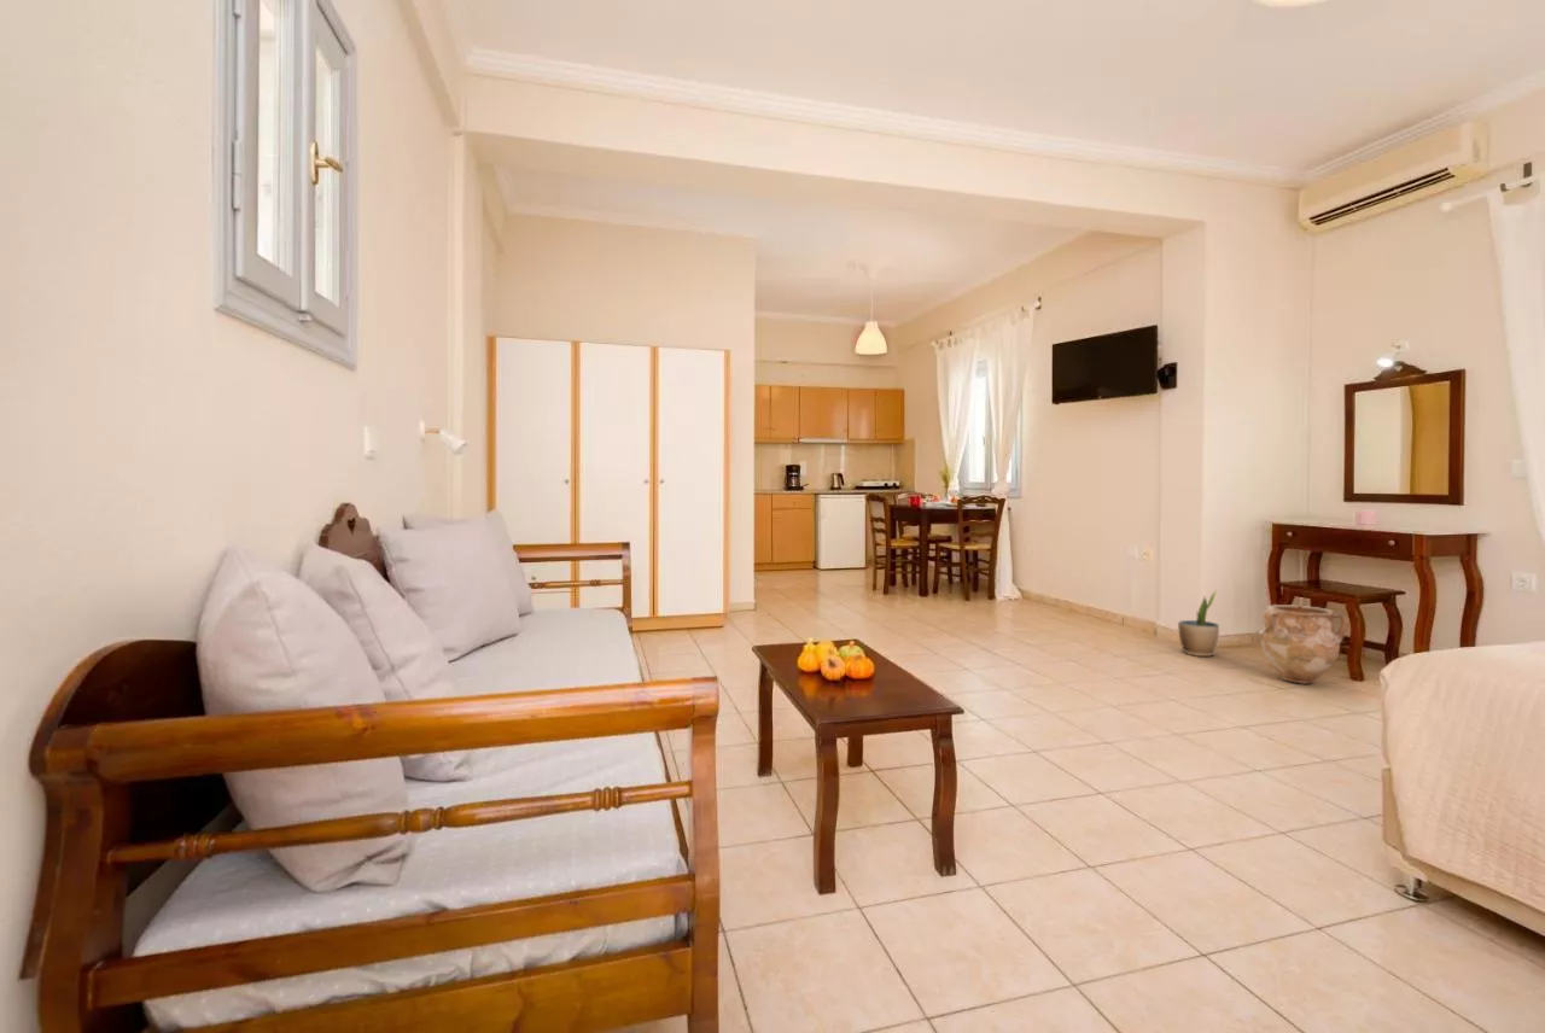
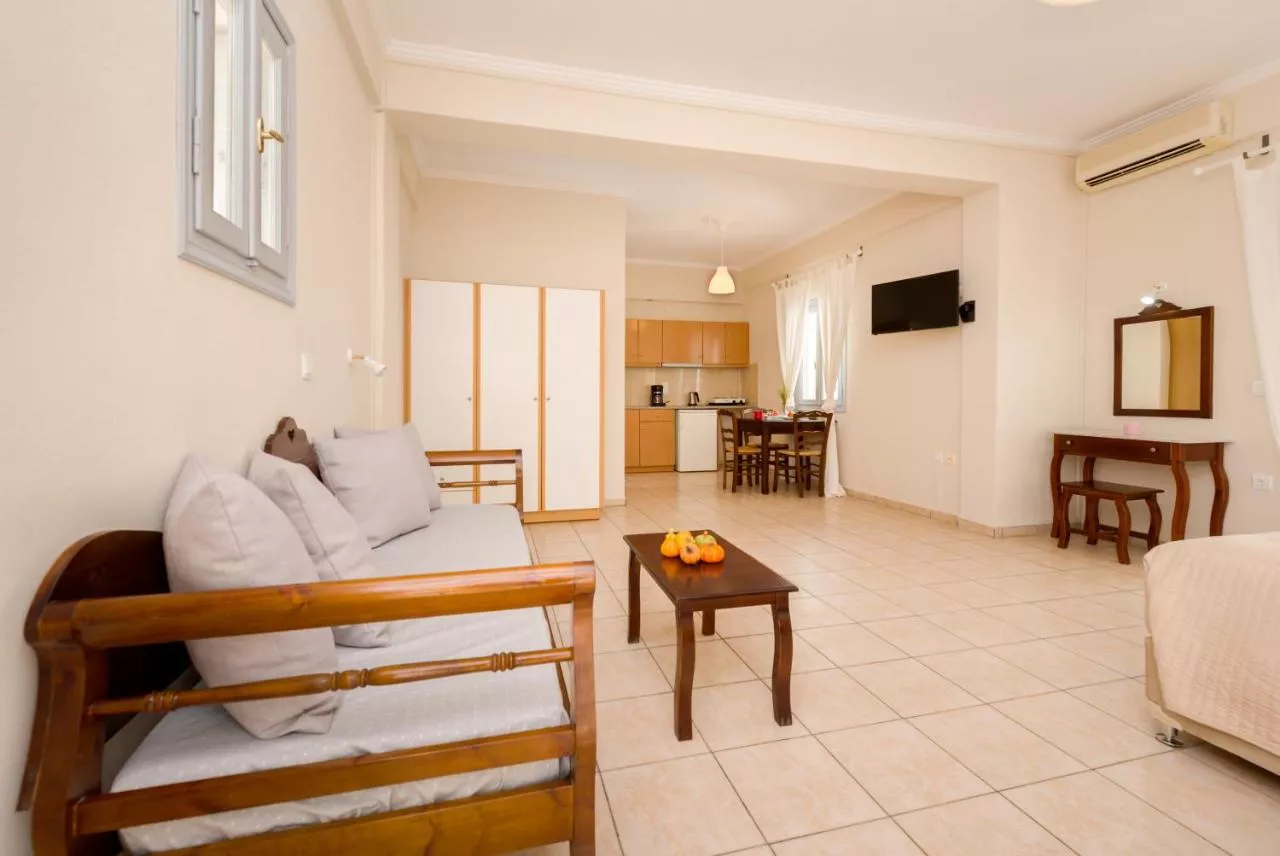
- vase [1258,603,1349,685]
- potted plant [1177,589,1220,658]
